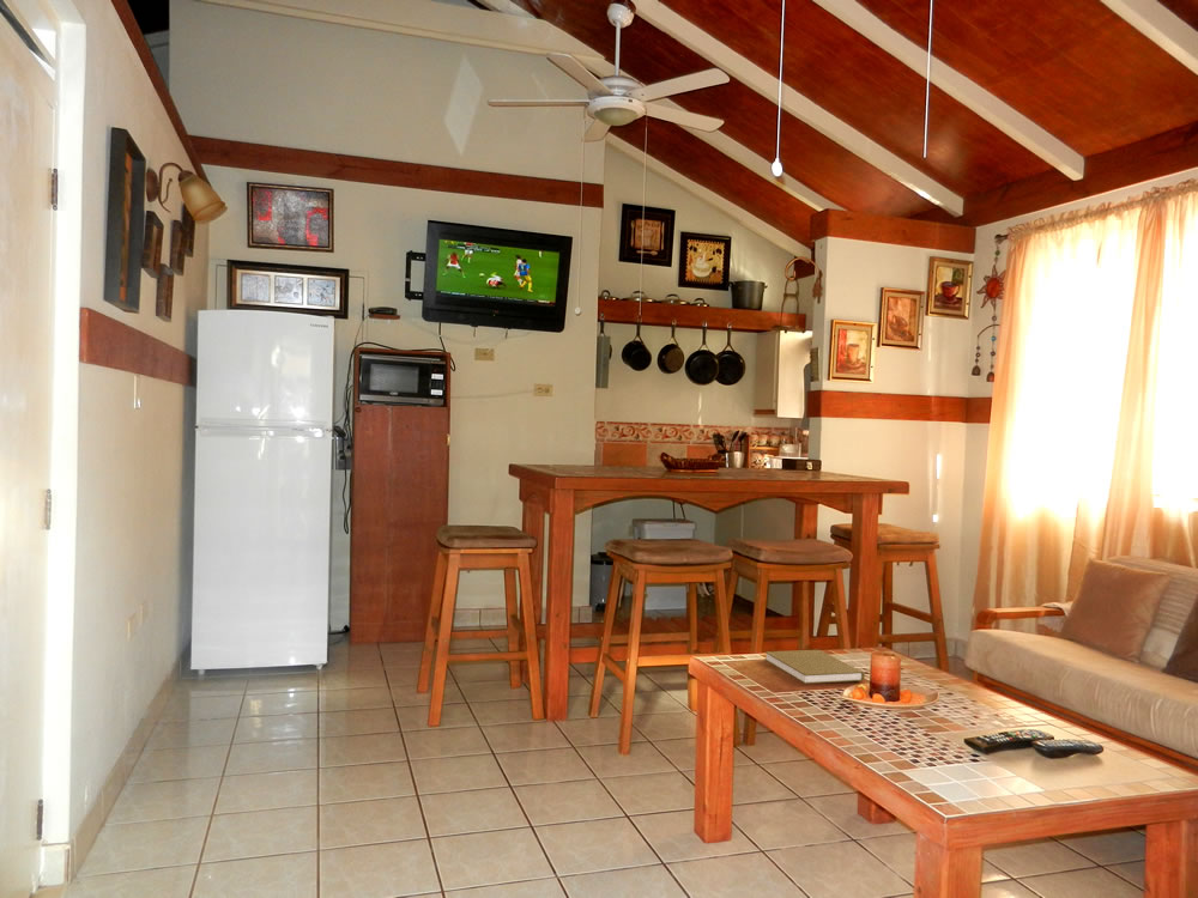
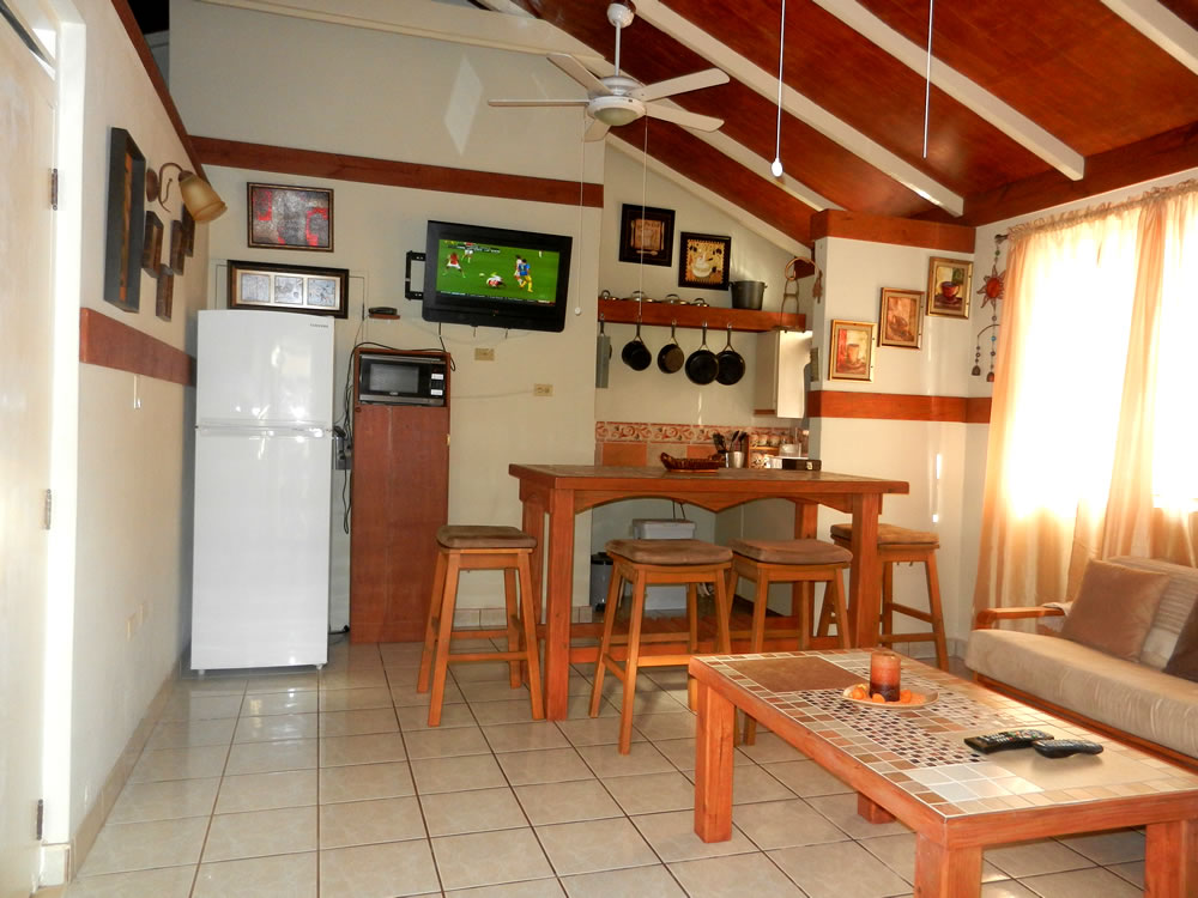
- book [764,649,866,685]
